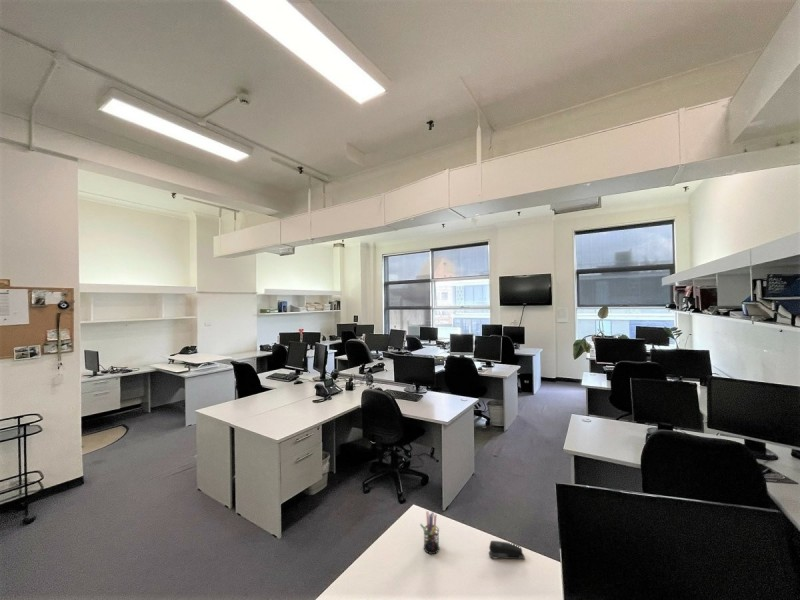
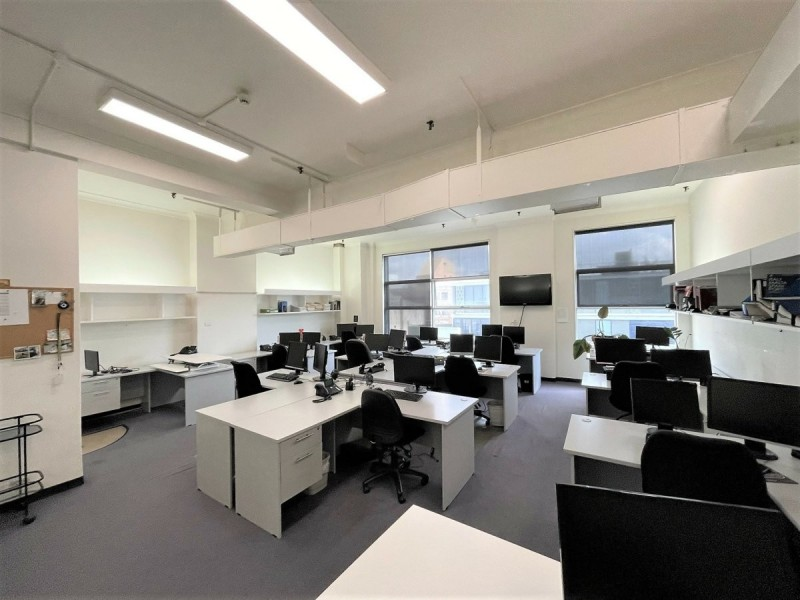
- stapler [488,540,525,560]
- pen holder [419,510,440,555]
